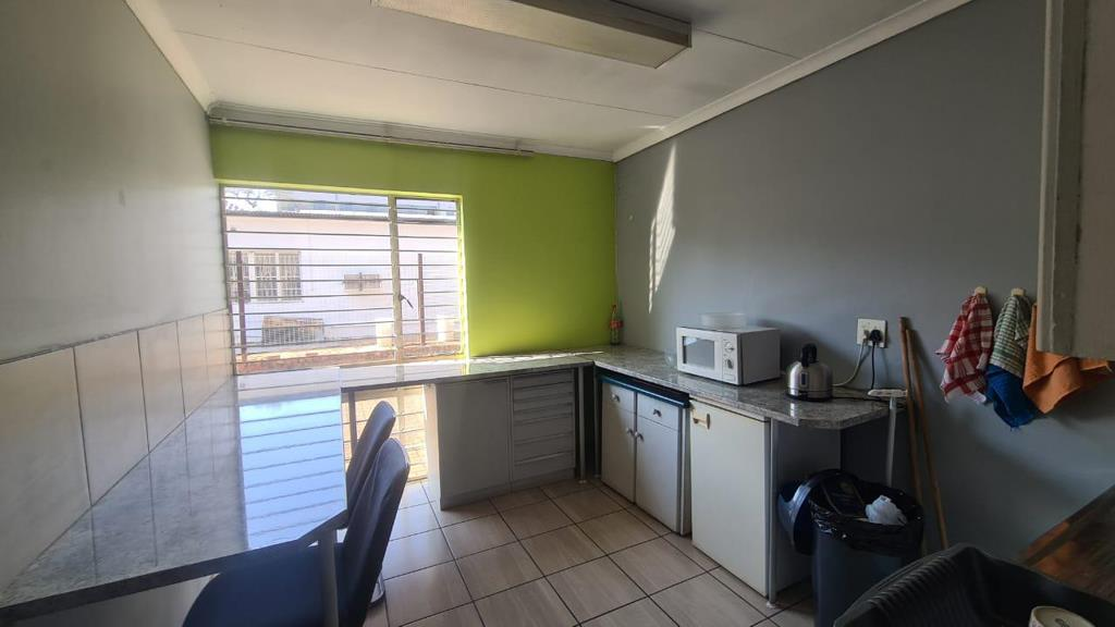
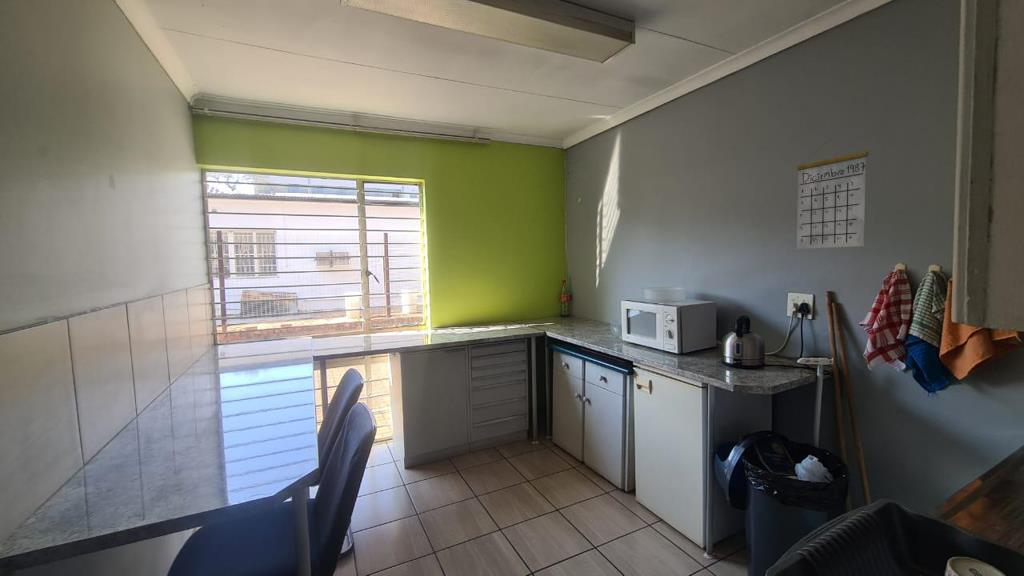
+ calendar [796,137,869,250]
